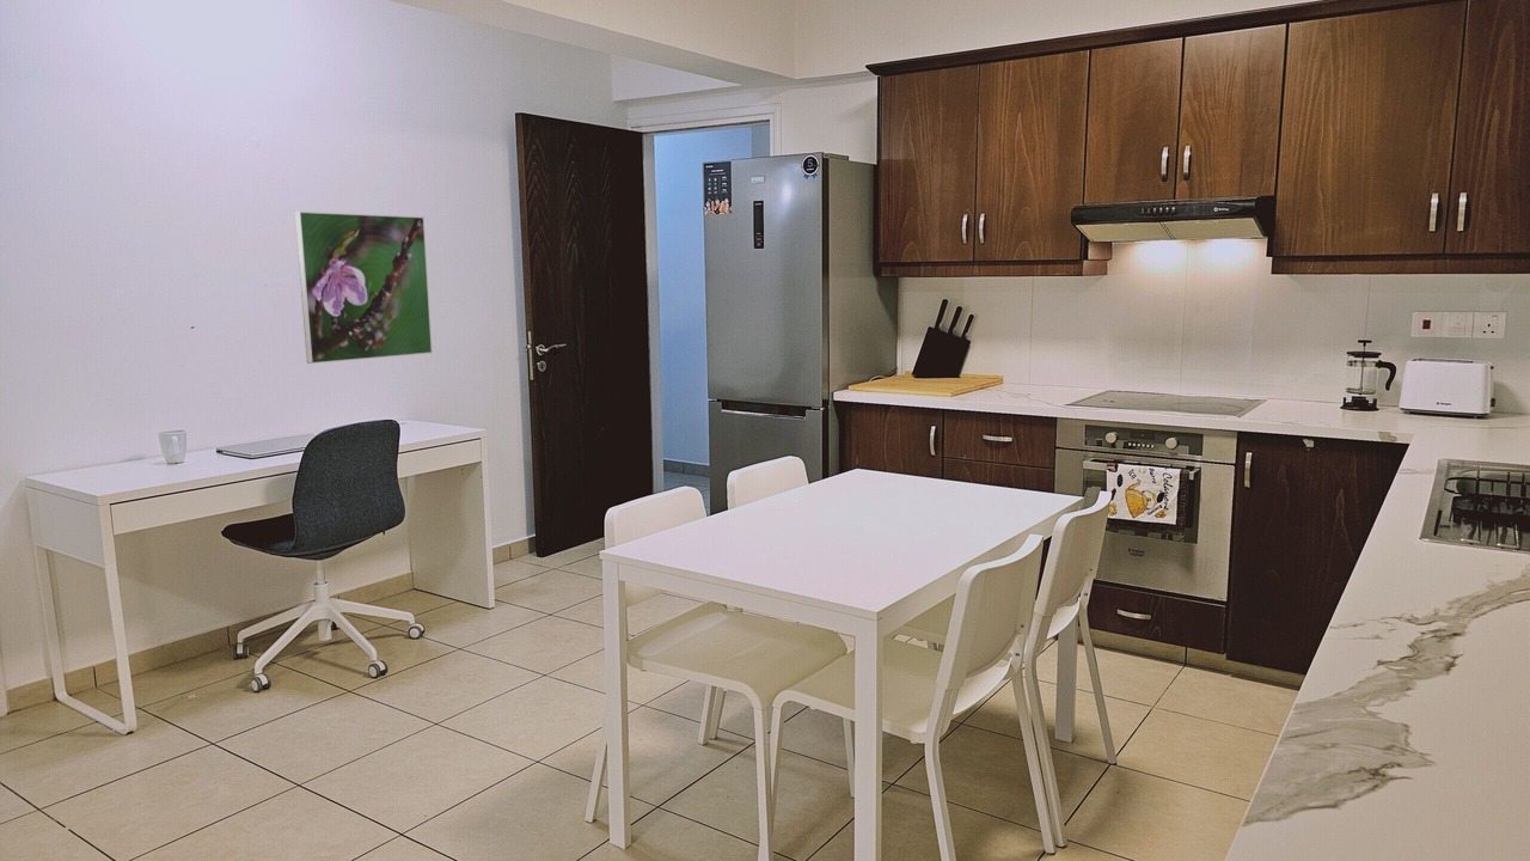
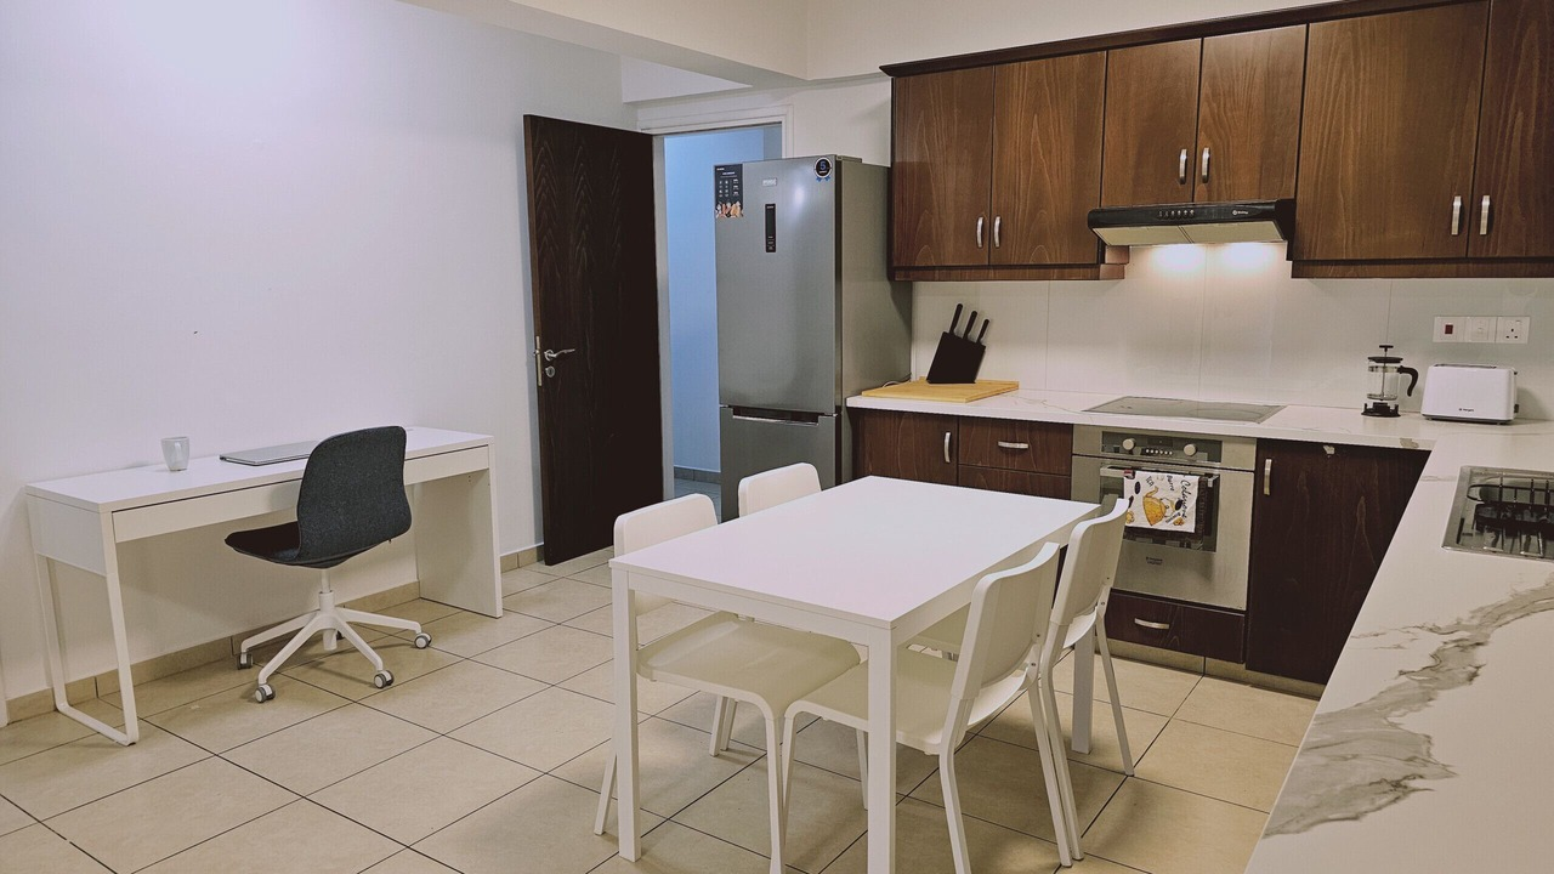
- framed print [294,210,433,365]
